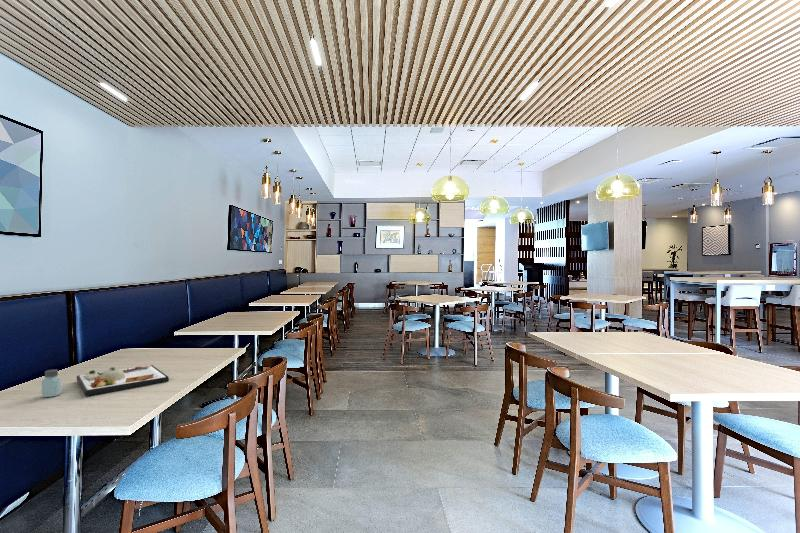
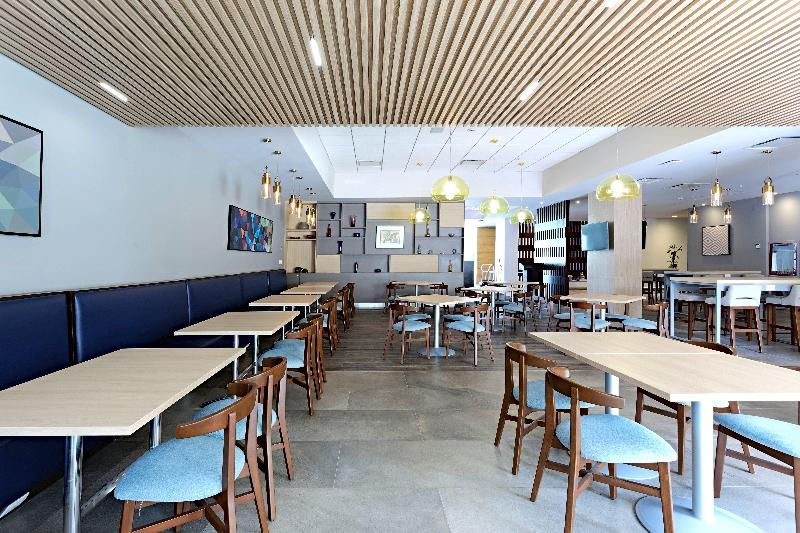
- dinner plate [76,364,170,397]
- saltshaker [41,368,62,398]
